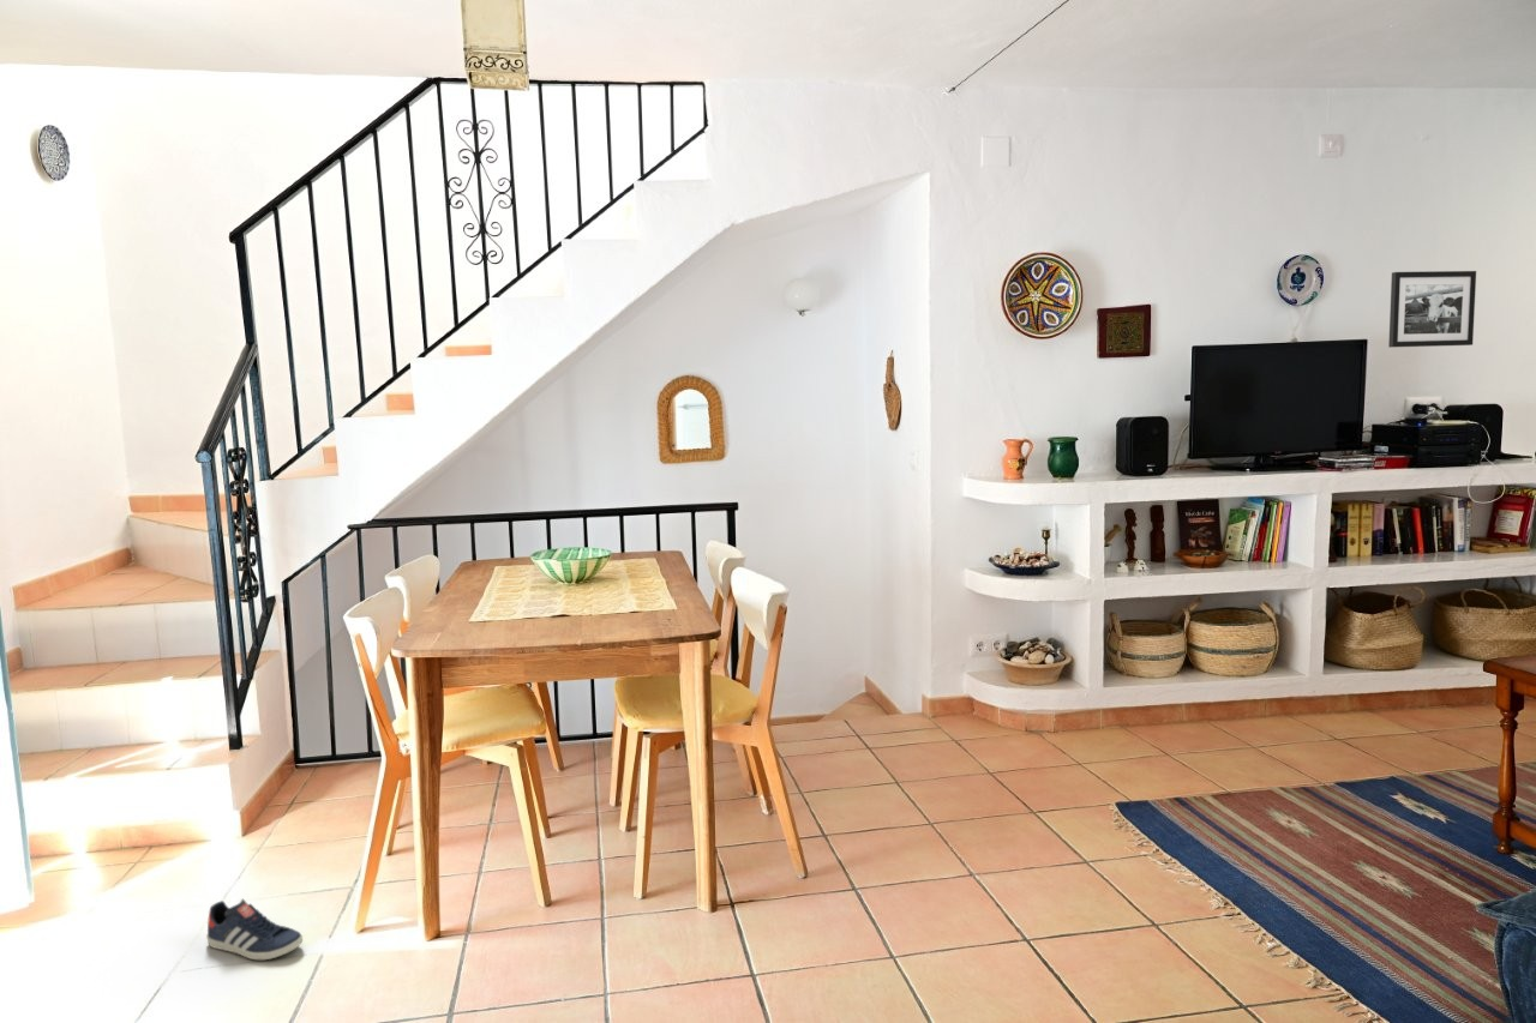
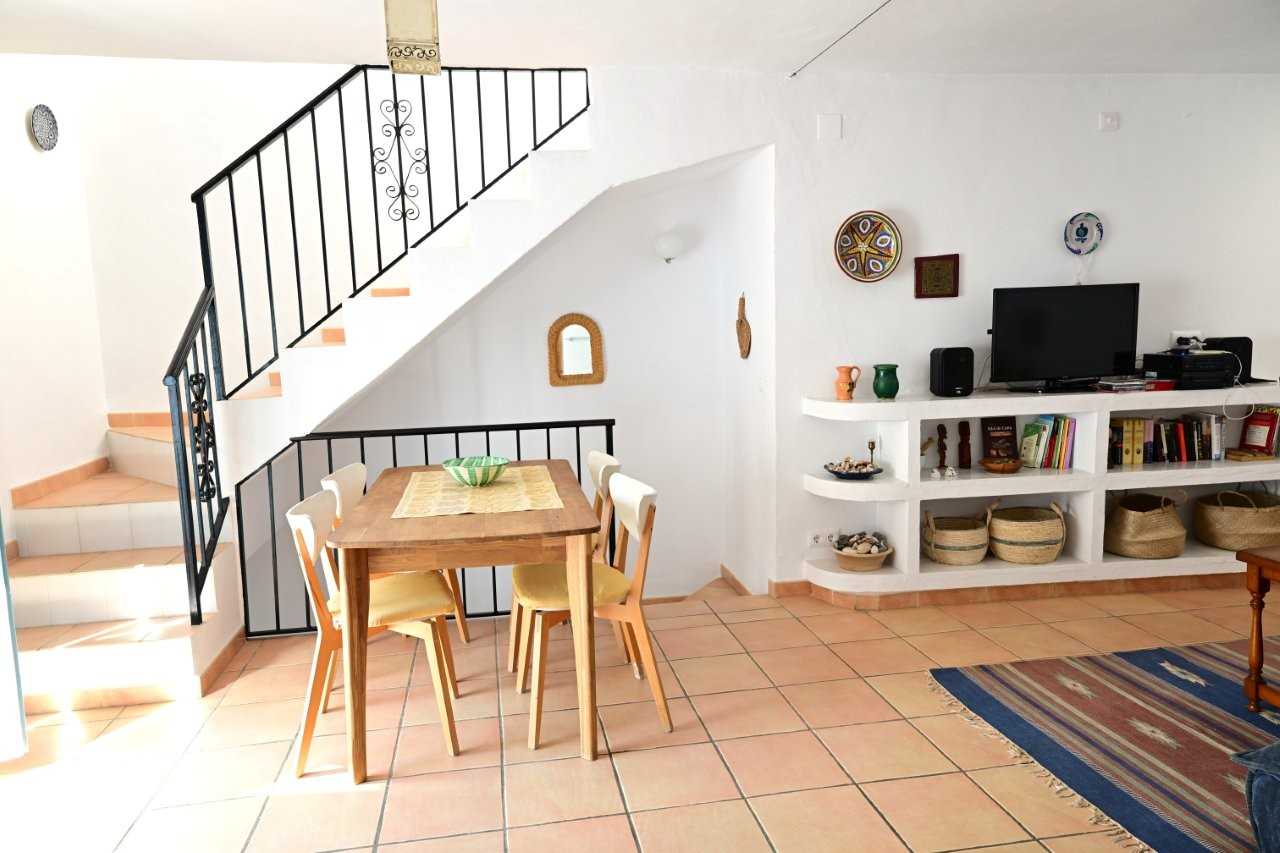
- sneaker [205,898,304,961]
- picture frame [1387,270,1477,349]
